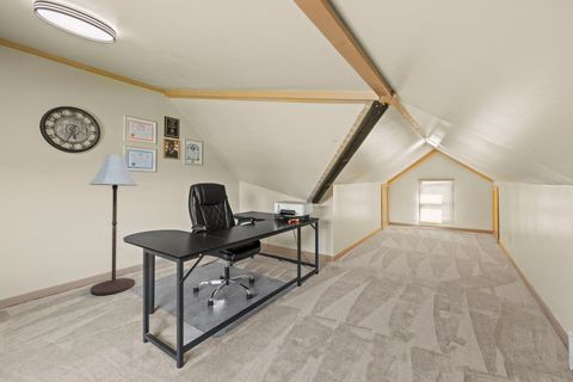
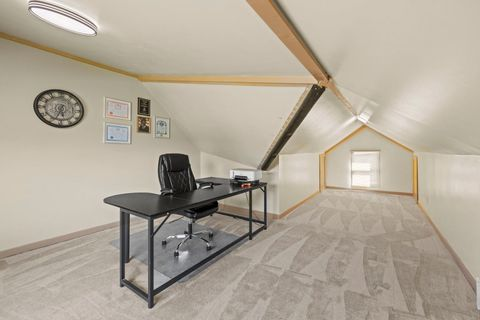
- floor lamp [88,154,138,296]
